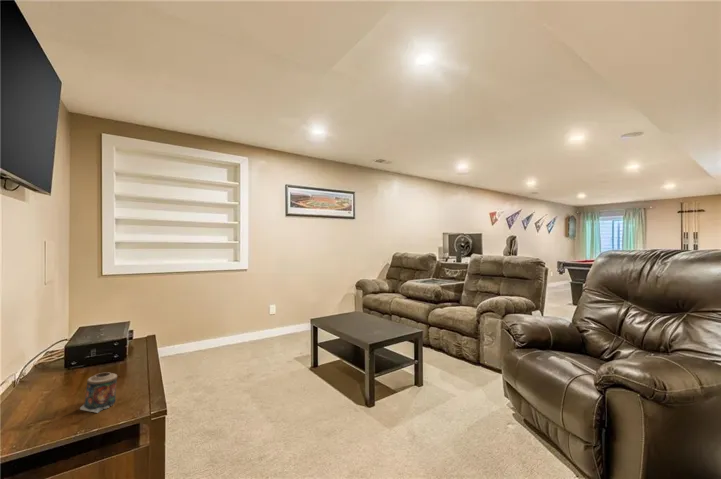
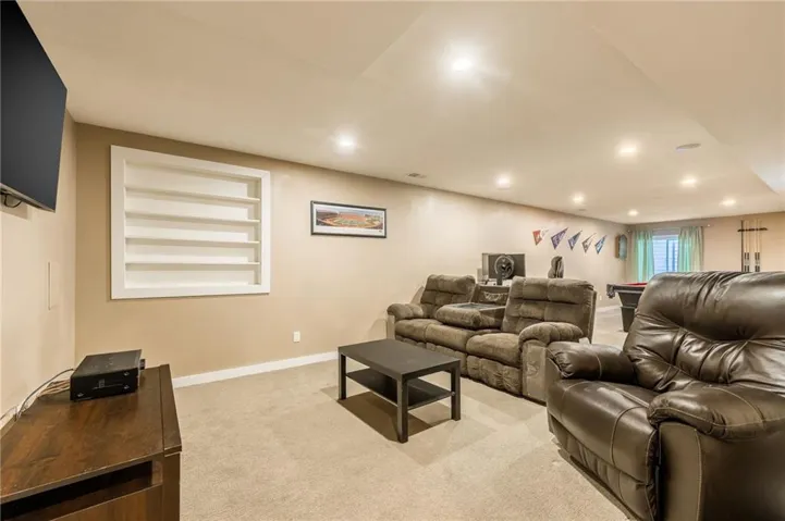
- candle [79,371,118,414]
